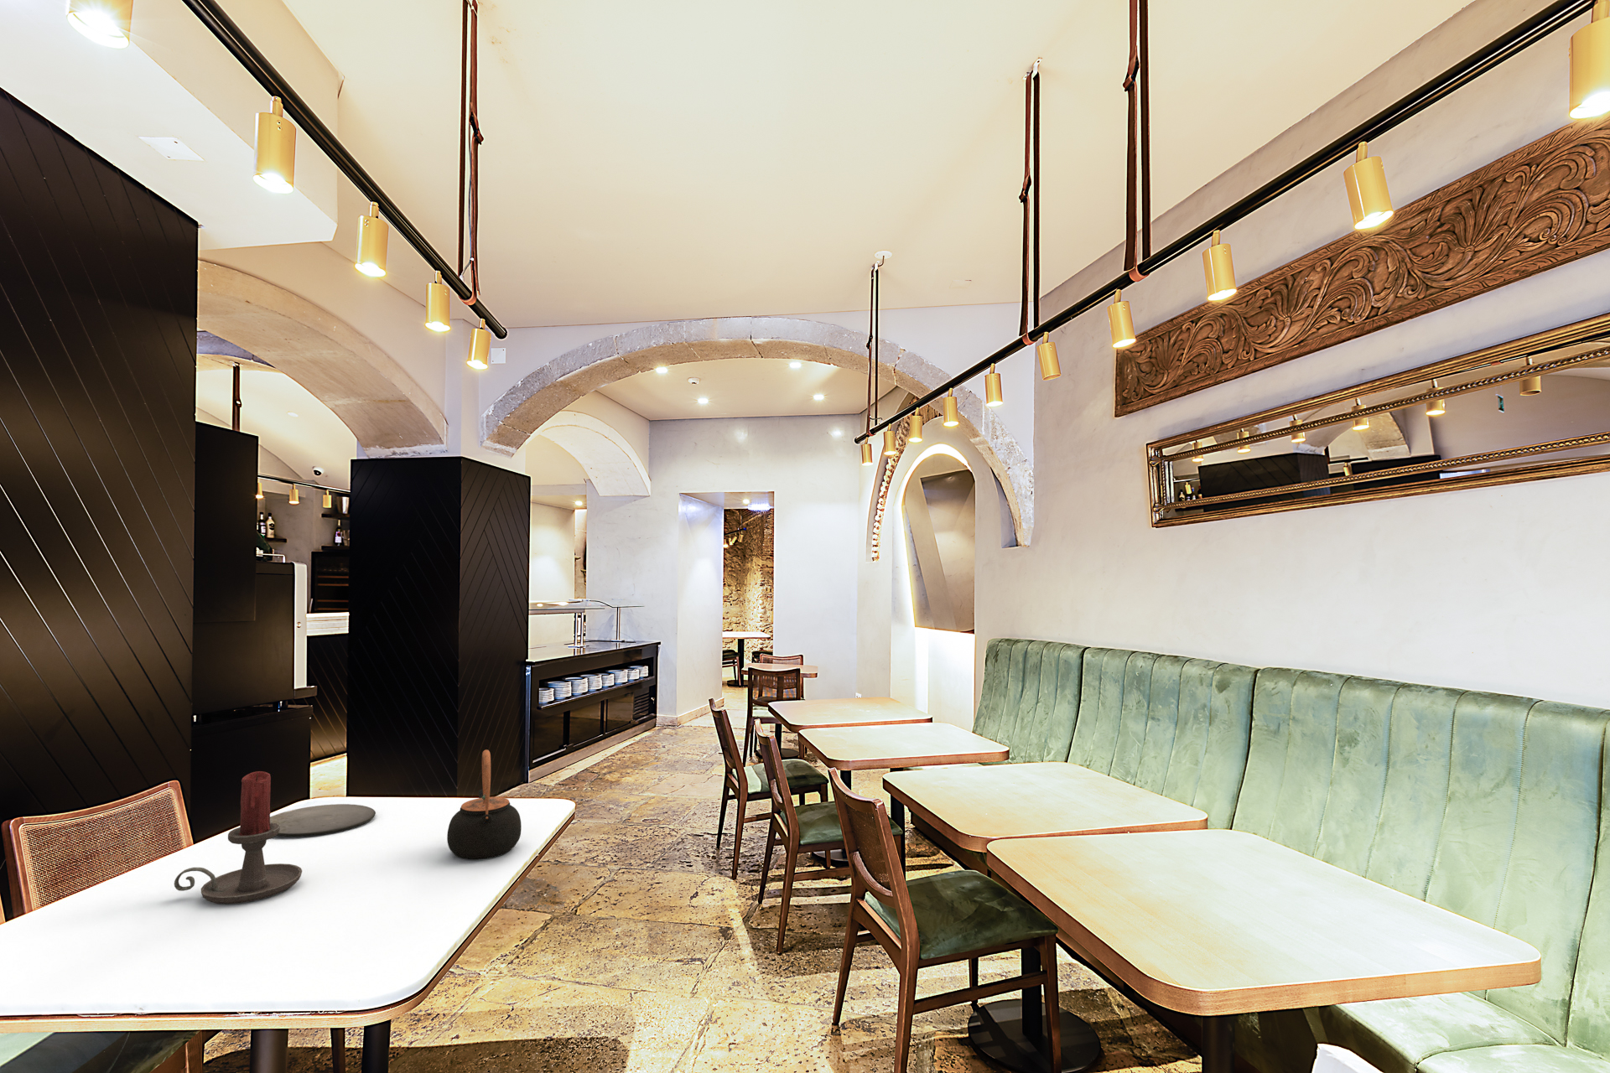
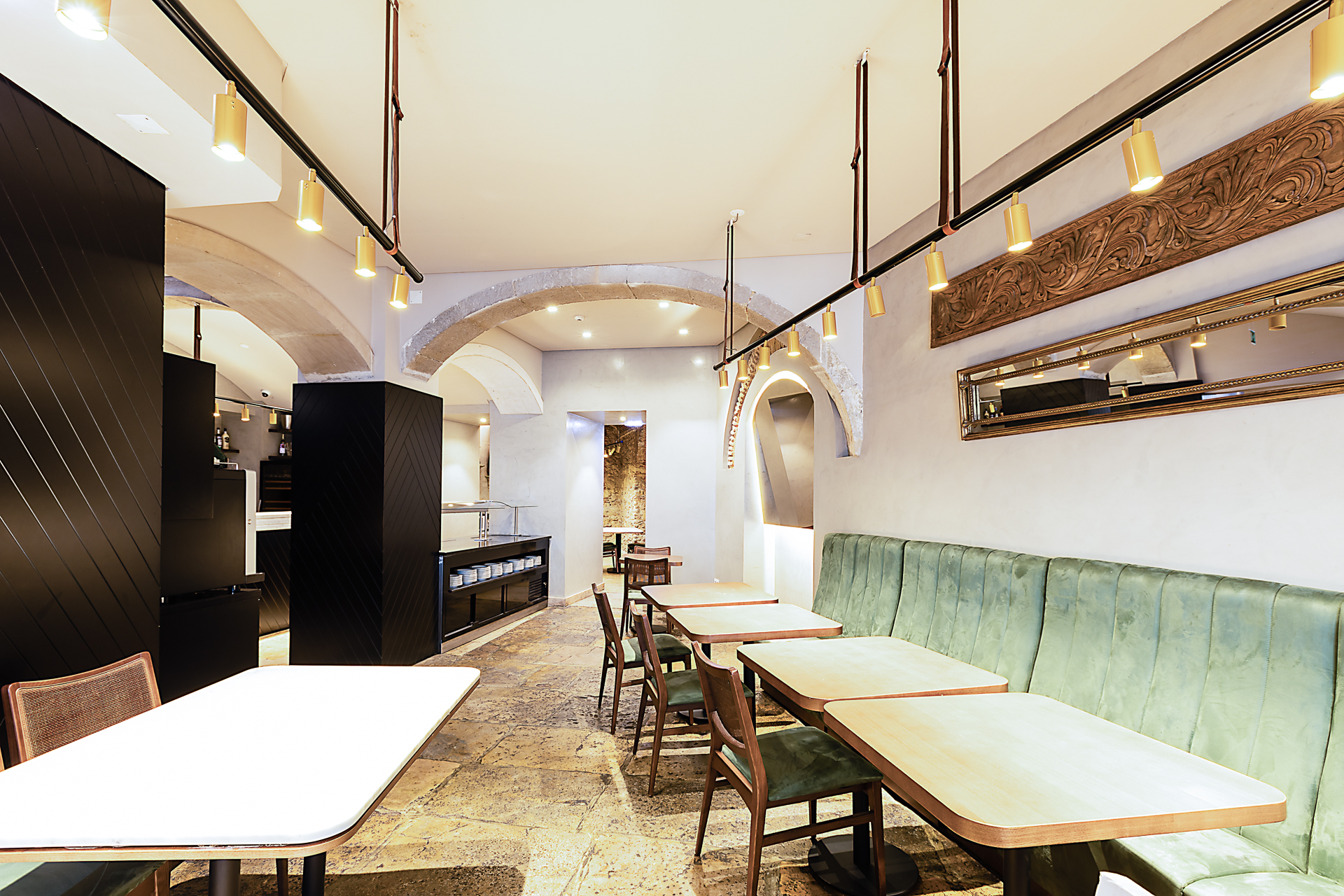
- teapot [446,750,522,861]
- candle holder [174,770,303,905]
- plate [270,804,376,837]
